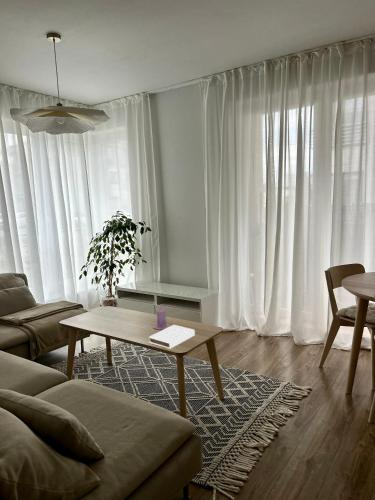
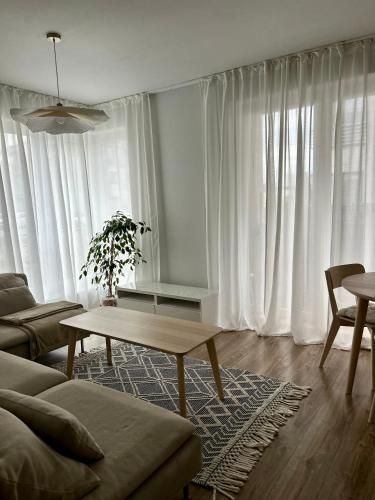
- candle [152,306,170,331]
- book [148,324,196,350]
